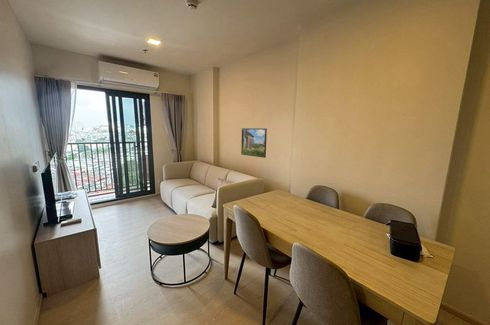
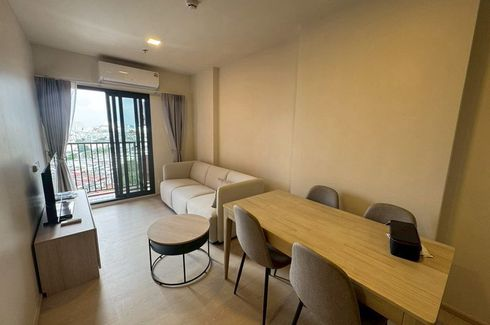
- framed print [240,127,268,159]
